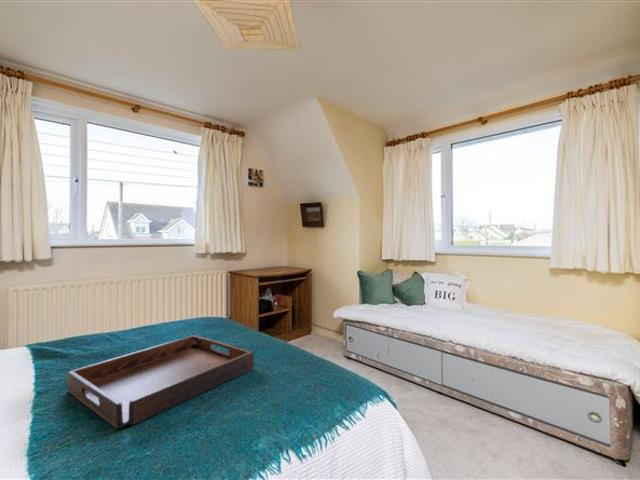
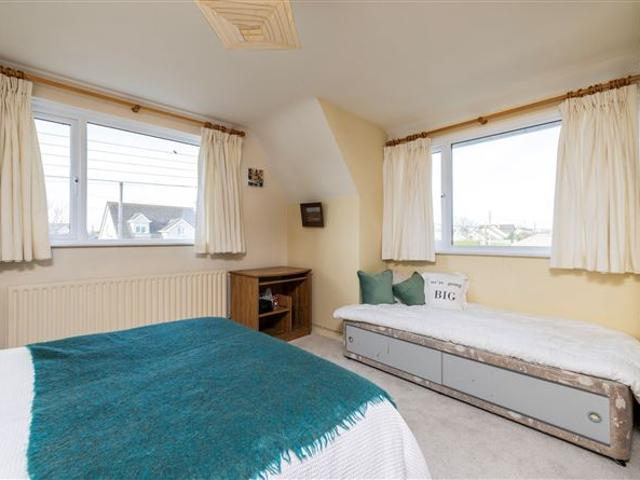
- serving tray [66,334,255,430]
